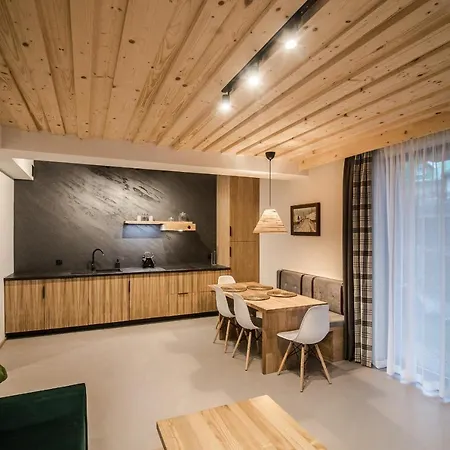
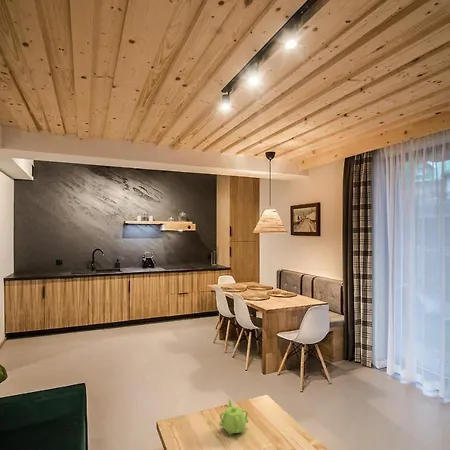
+ teapot [218,398,249,436]
